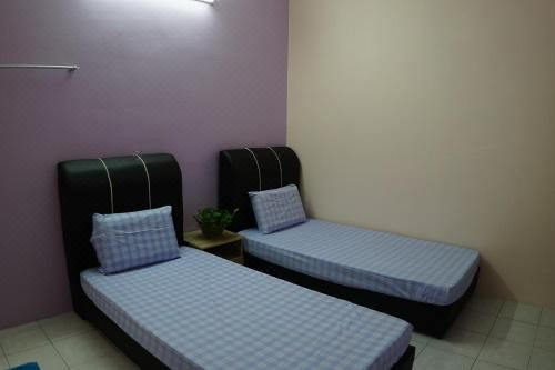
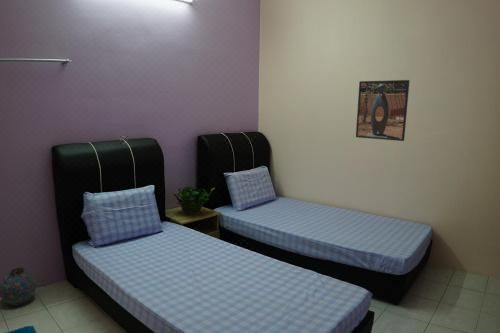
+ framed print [355,79,411,142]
+ snuff bottle [0,266,37,307]
